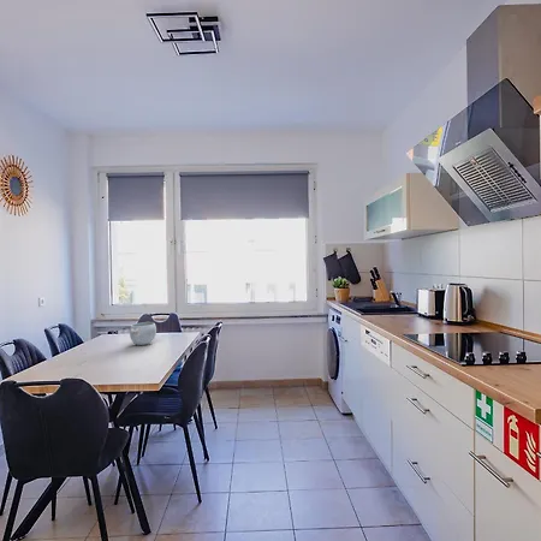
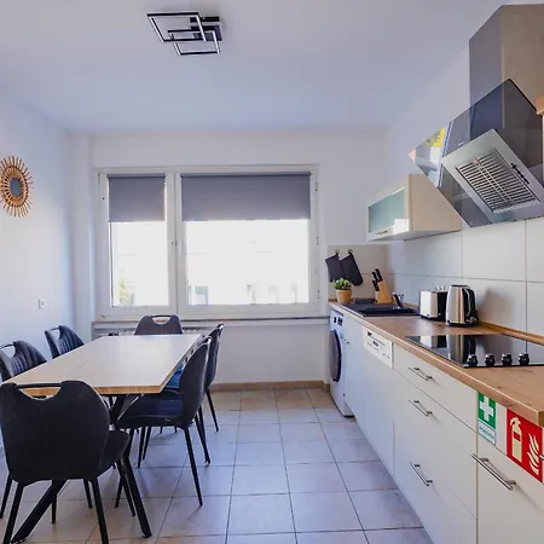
- bowl [129,321,157,346]
